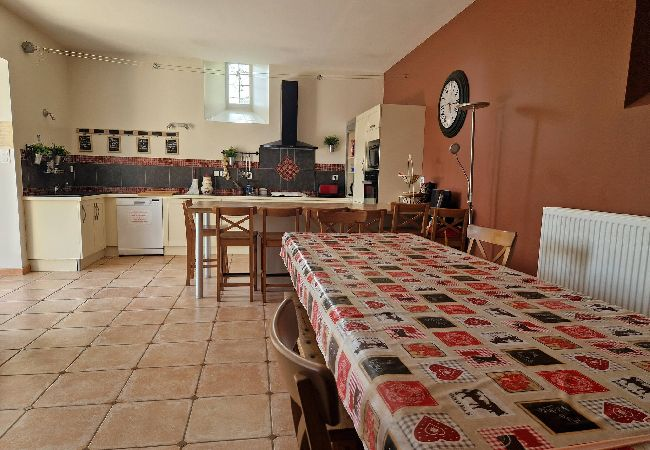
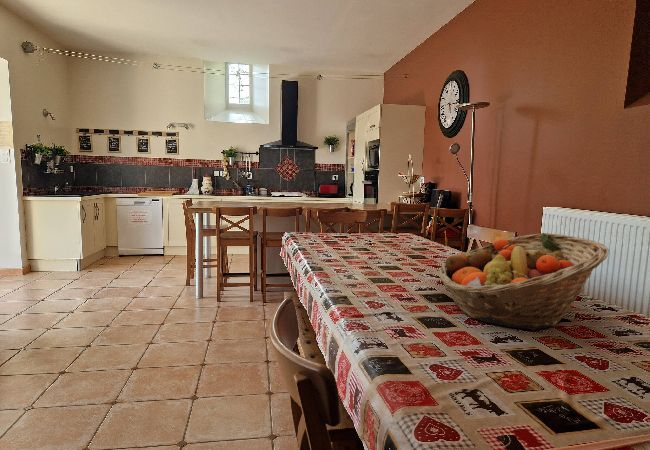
+ fruit basket [438,232,610,331]
